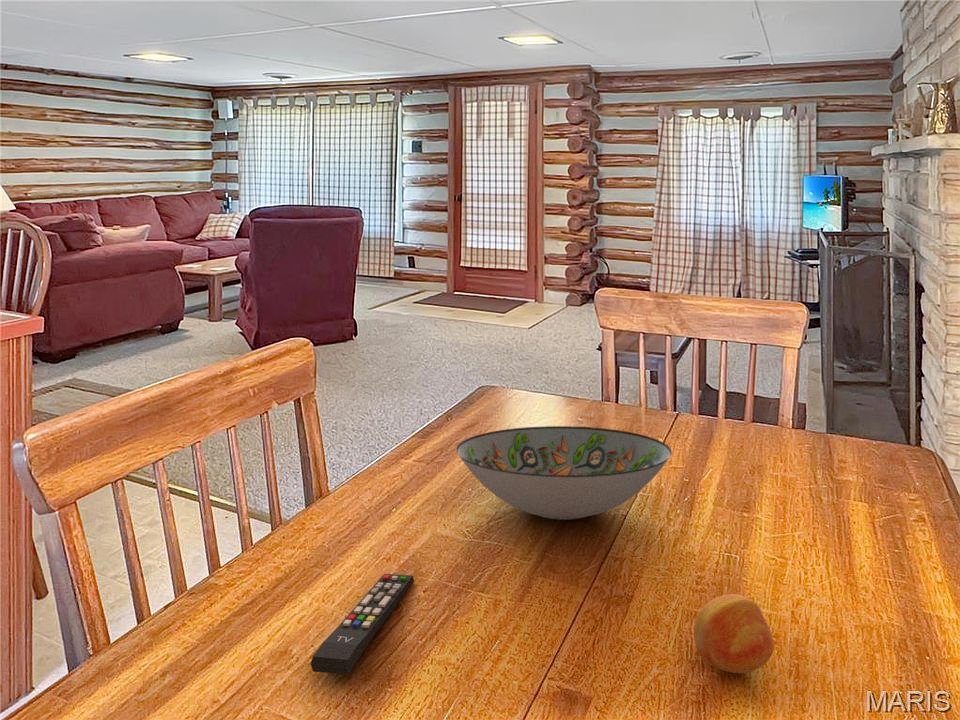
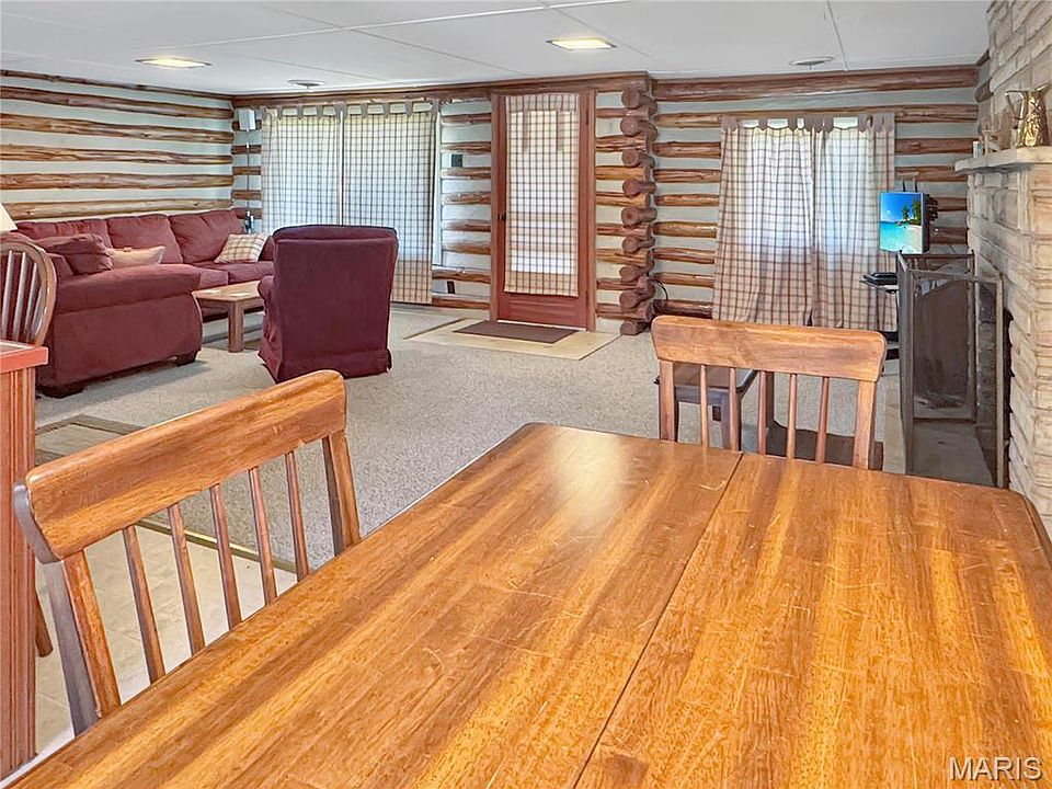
- fruit [693,593,775,674]
- decorative bowl [455,425,673,521]
- remote control [310,573,415,676]
